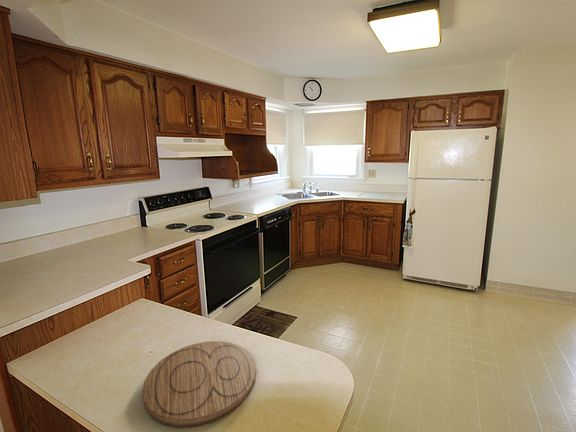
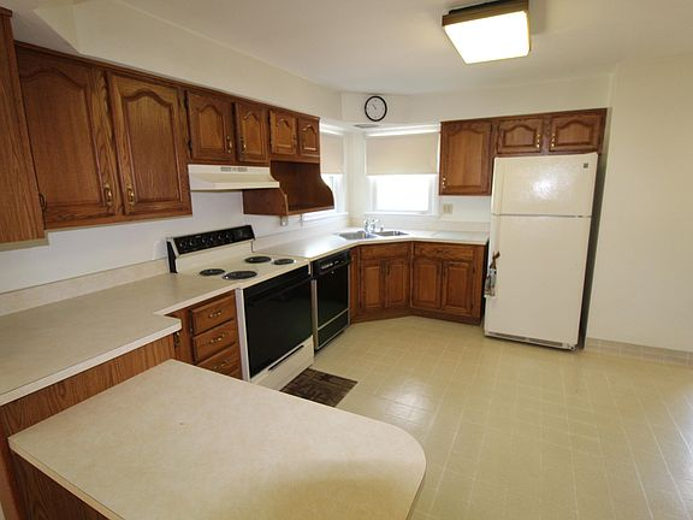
- cutting board [141,340,257,428]
